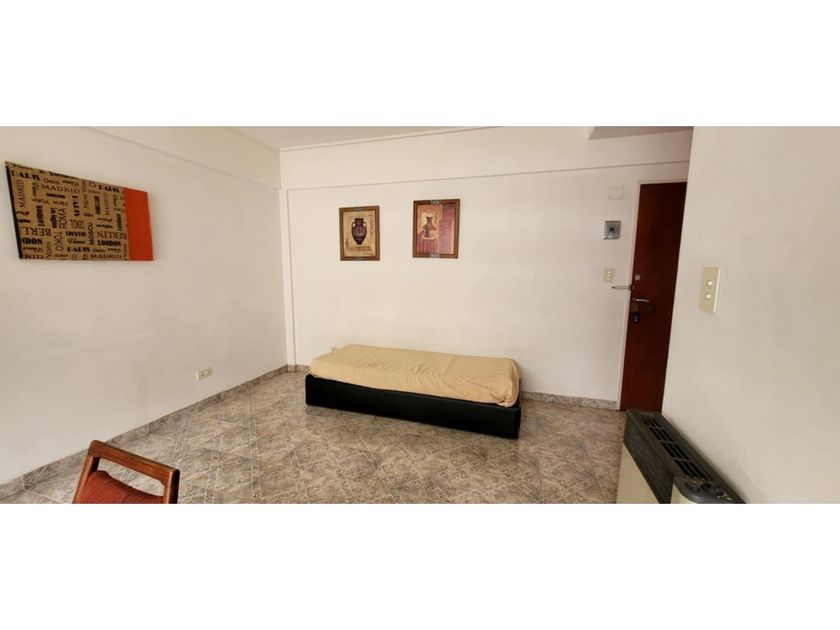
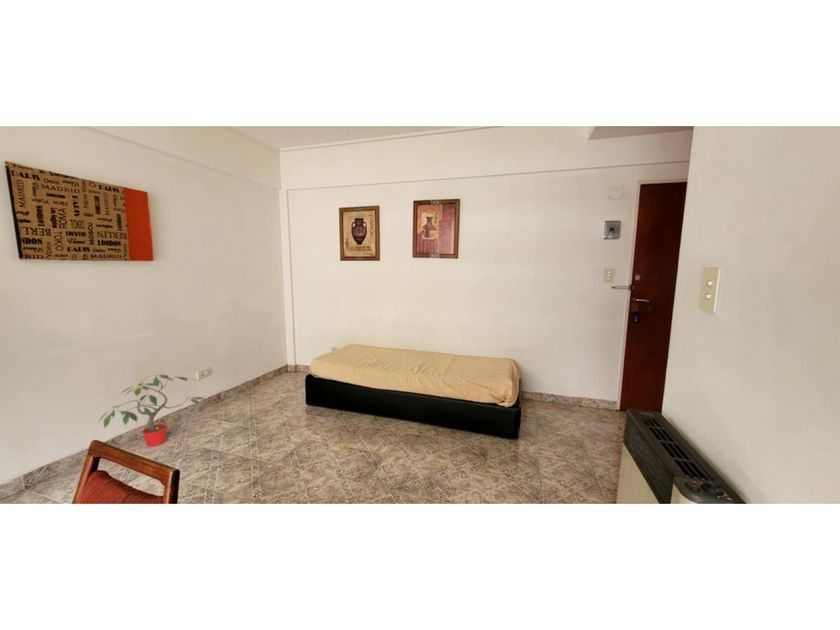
+ potted plant [98,374,207,447]
